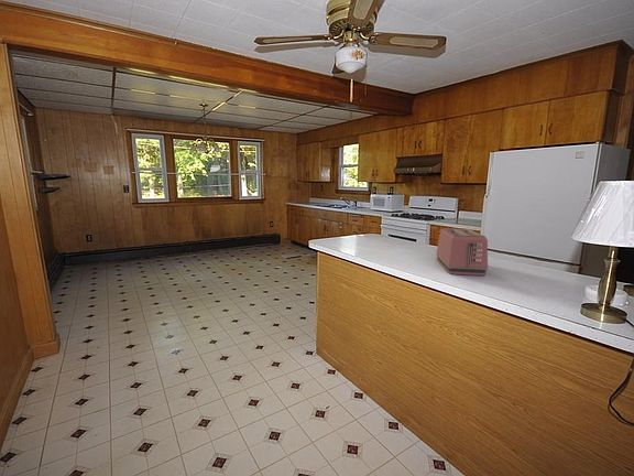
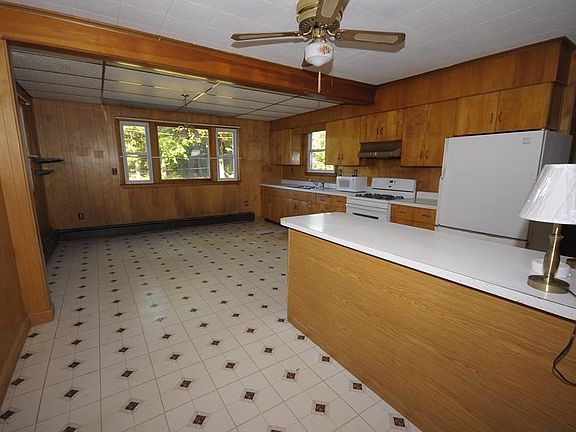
- toaster [436,227,489,277]
